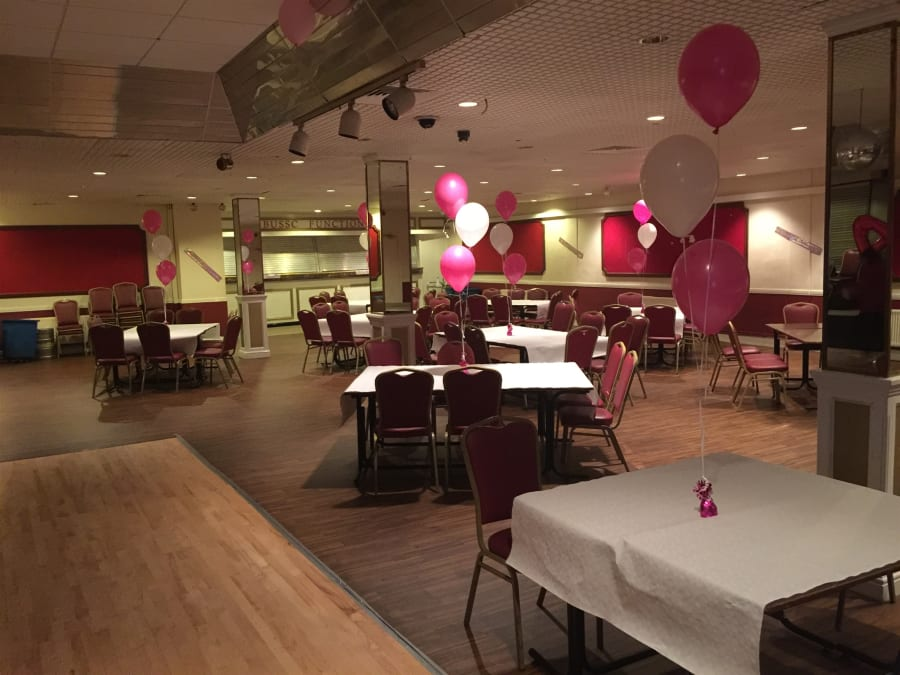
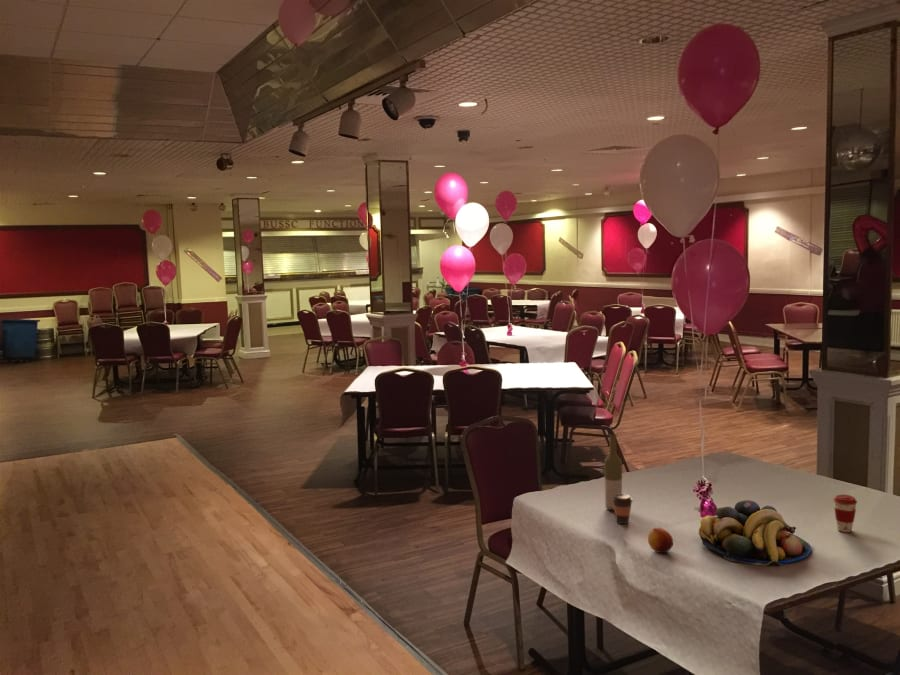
+ coffee cup [832,494,858,533]
+ bottle [603,433,623,512]
+ fruit bowl [698,499,812,567]
+ coffee cup [612,493,634,525]
+ fruit [647,527,674,554]
